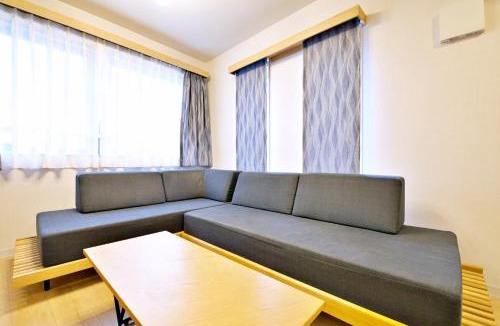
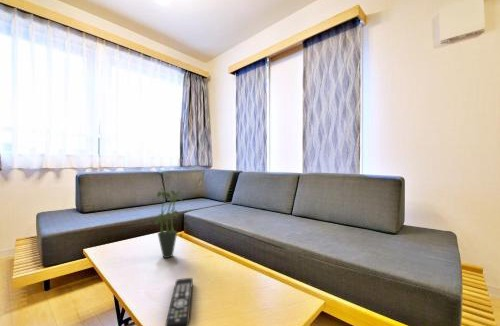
+ potted plant [153,186,183,259]
+ remote control [164,277,194,326]
